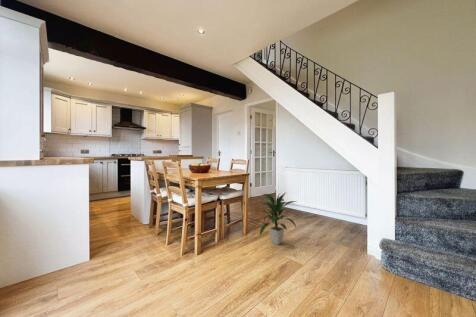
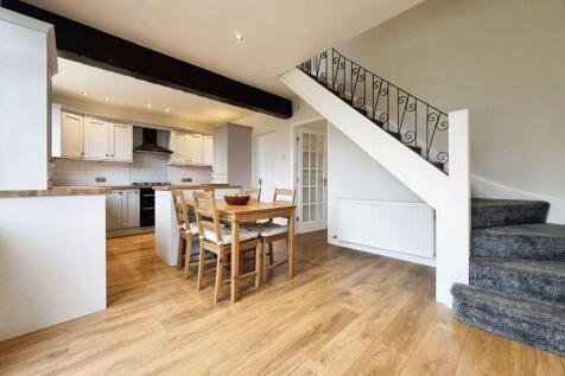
- indoor plant [258,192,299,246]
